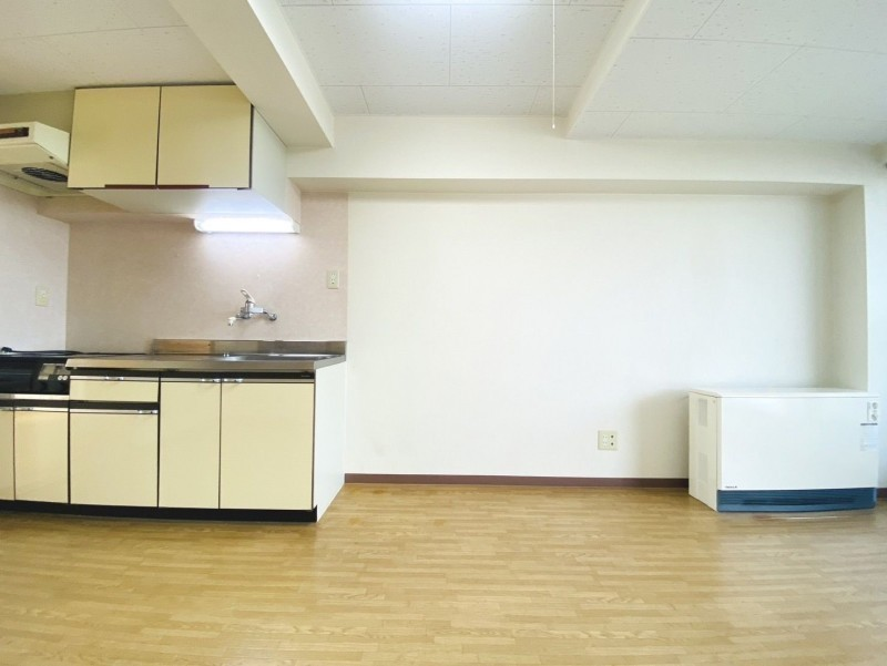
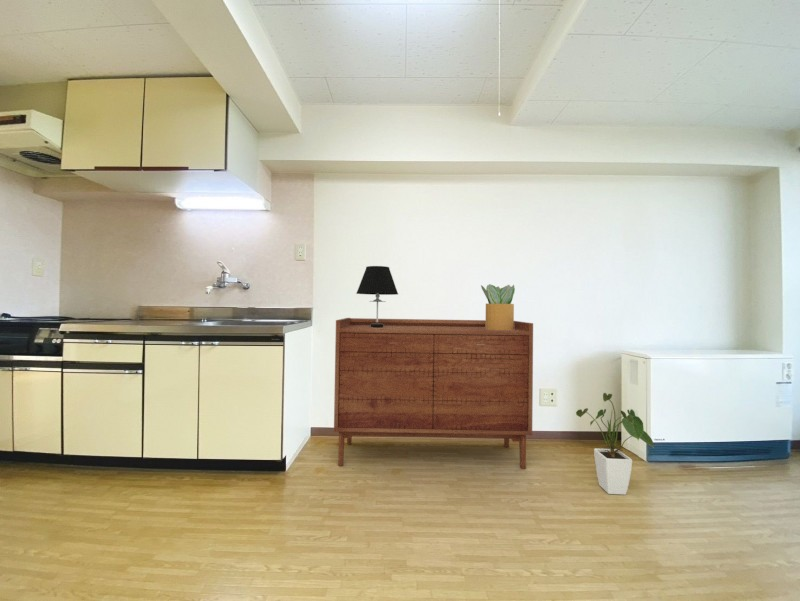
+ table lamp [355,265,399,328]
+ house plant [575,392,655,496]
+ sideboard [333,317,534,470]
+ potted plant [480,283,516,330]
